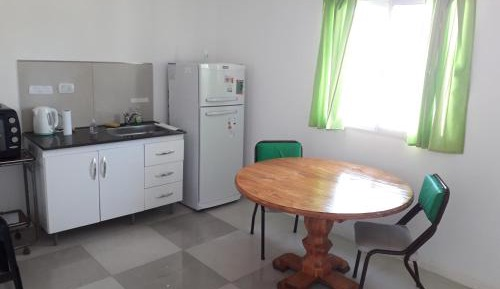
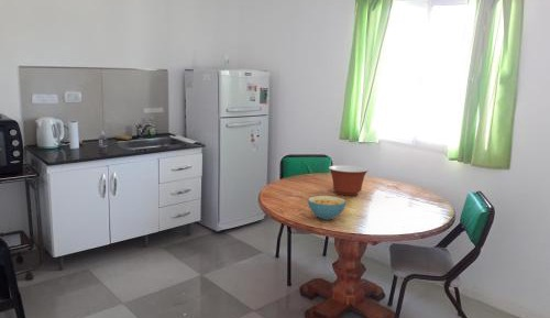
+ mixing bowl [328,164,370,196]
+ cereal bowl [307,195,348,221]
